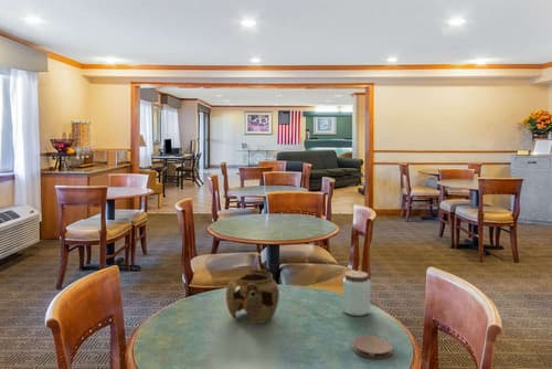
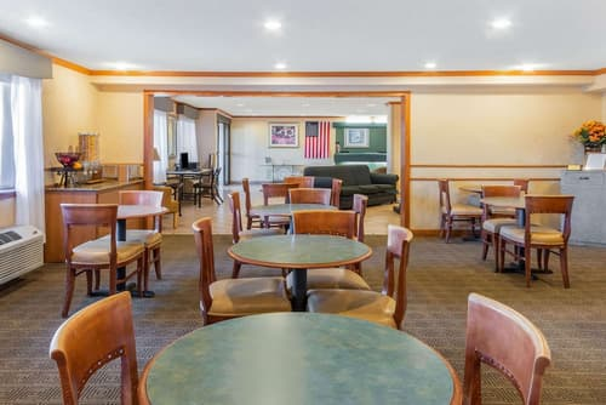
- peanut butter [341,270,371,317]
- teapot [225,267,280,325]
- coaster [352,335,394,360]
